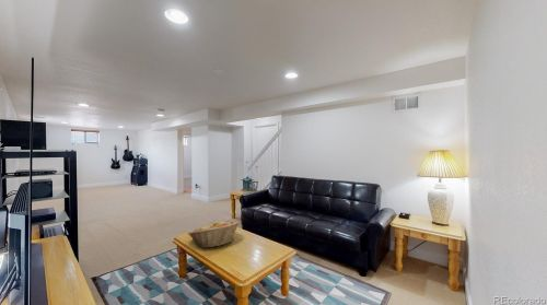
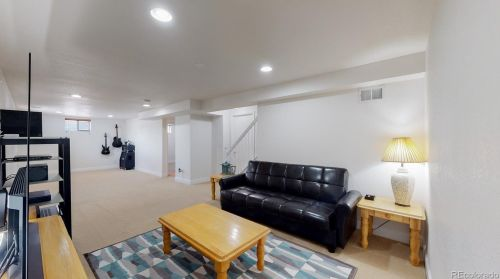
- fruit basket [187,220,241,249]
